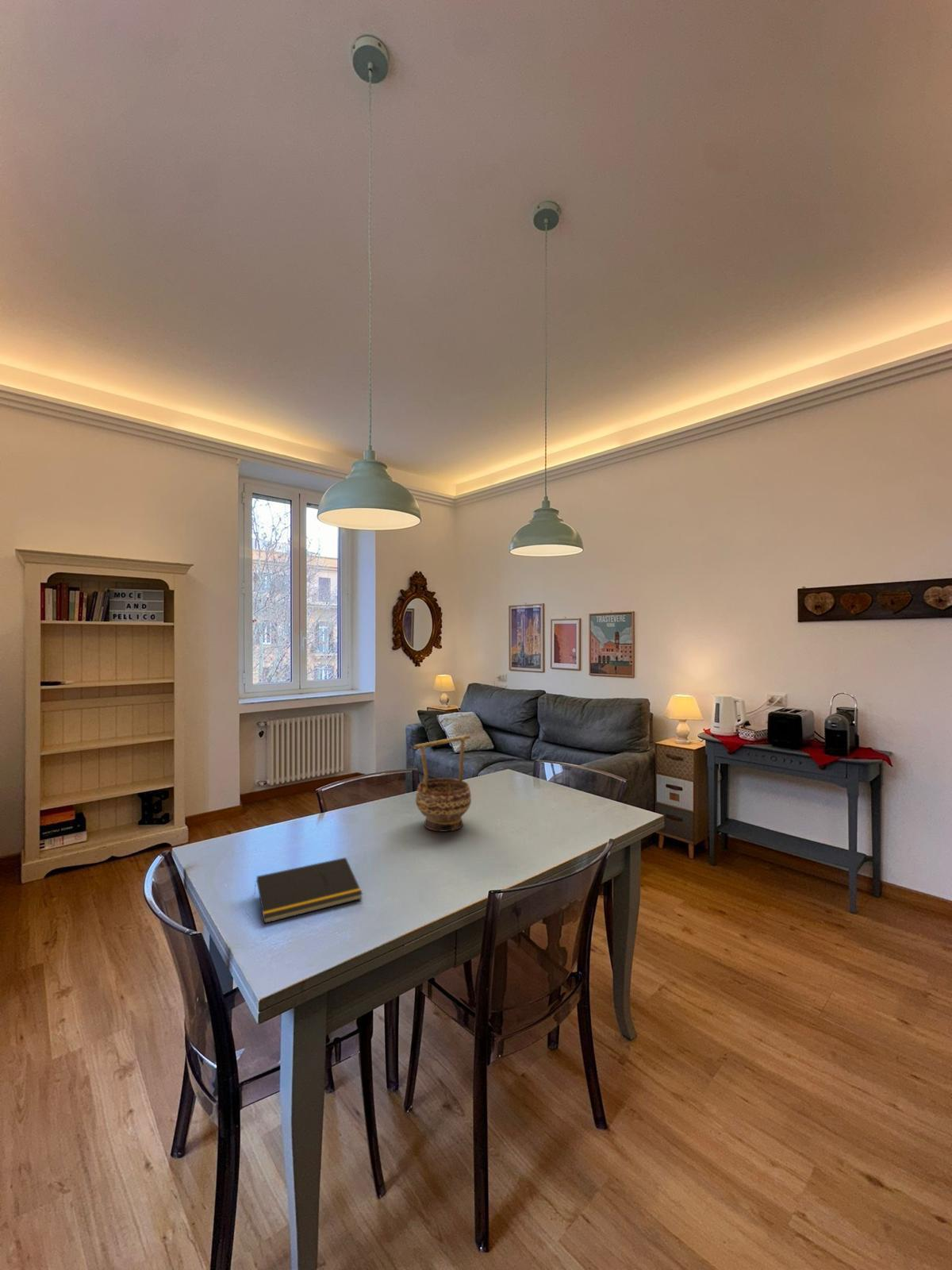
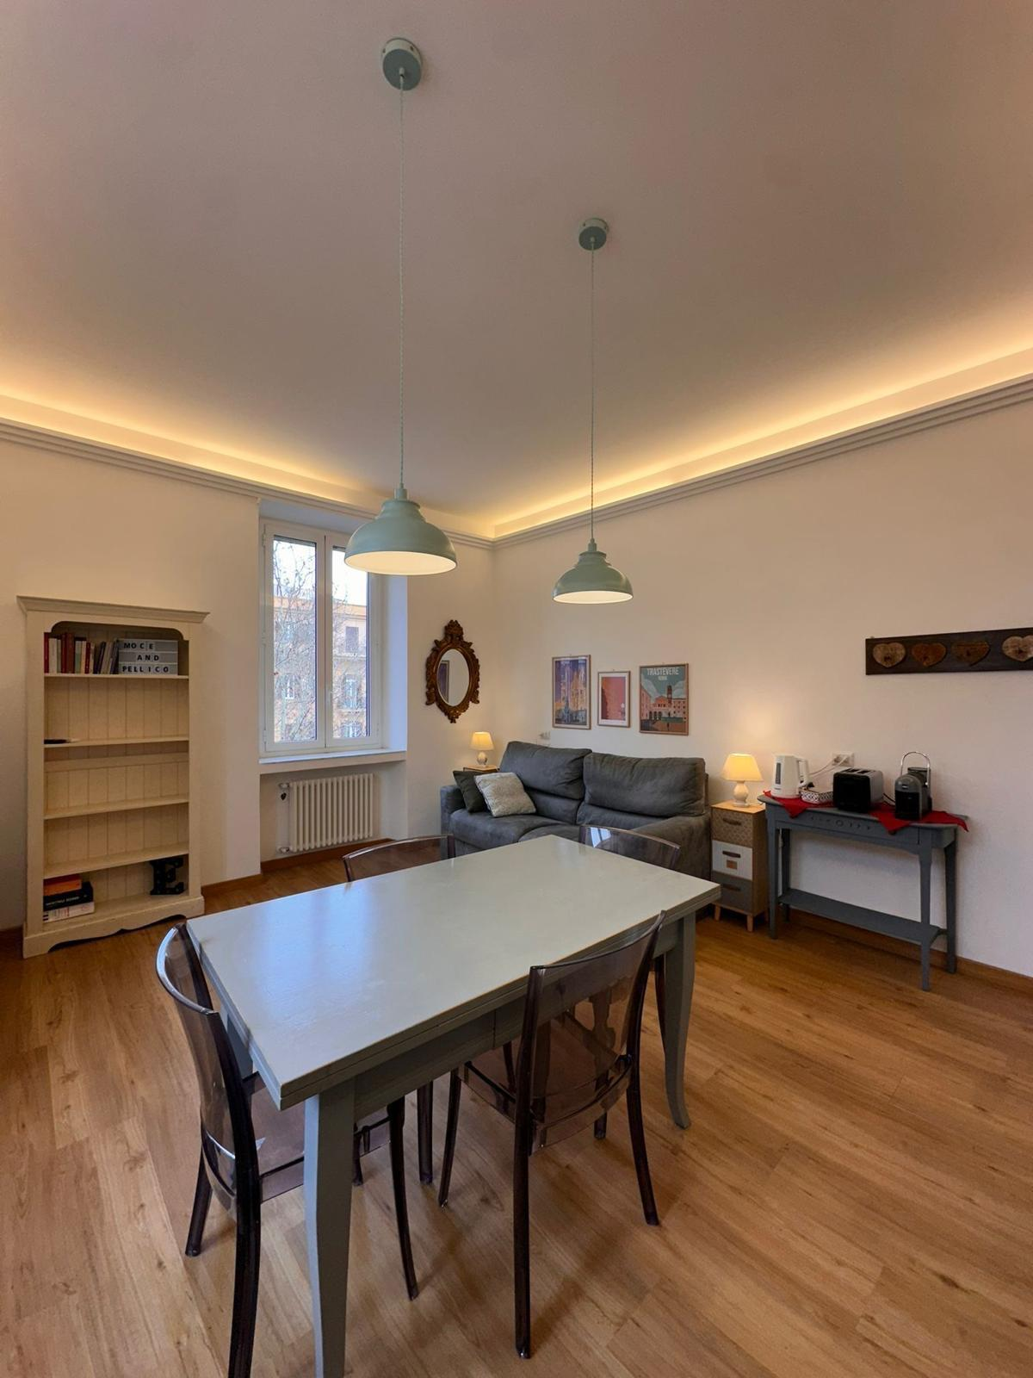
- decorative bowl [413,734,472,833]
- notepad [253,856,363,924]
